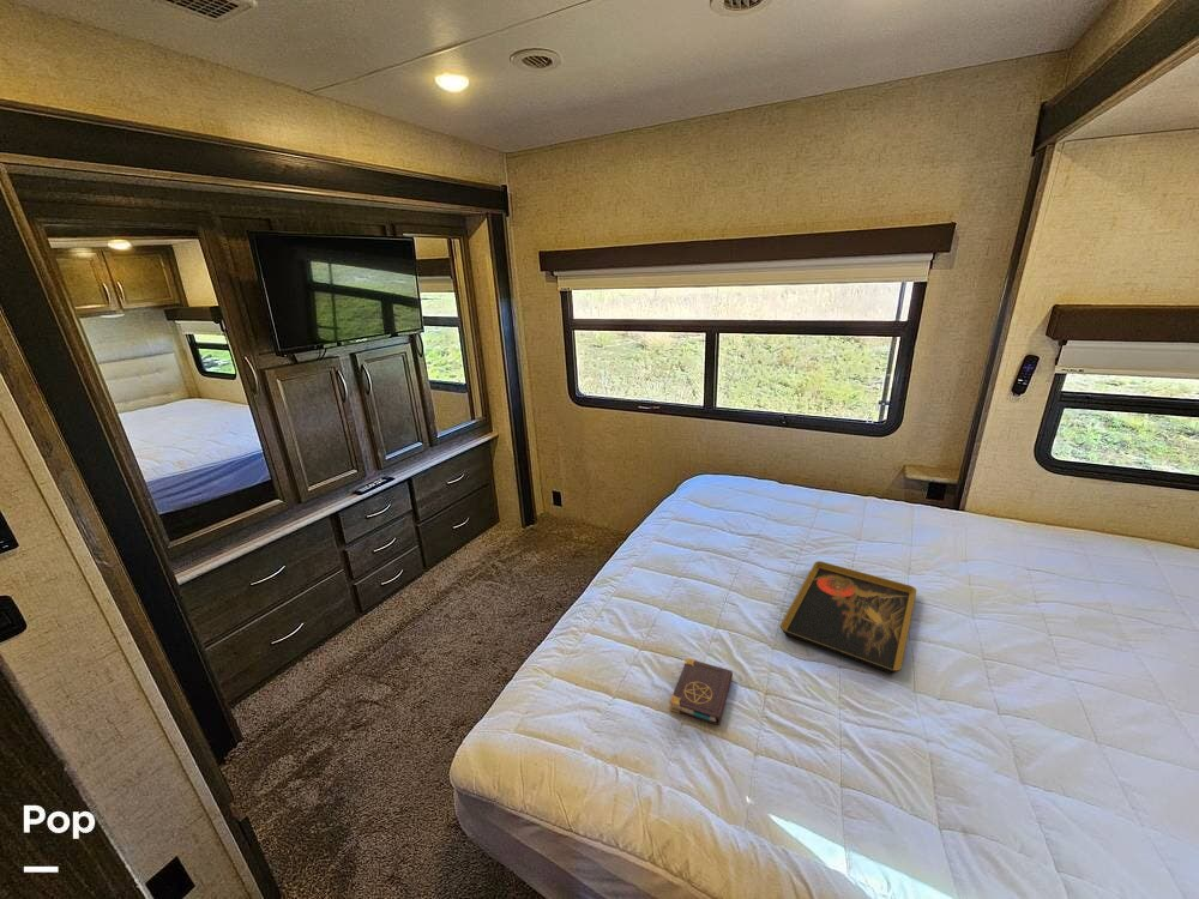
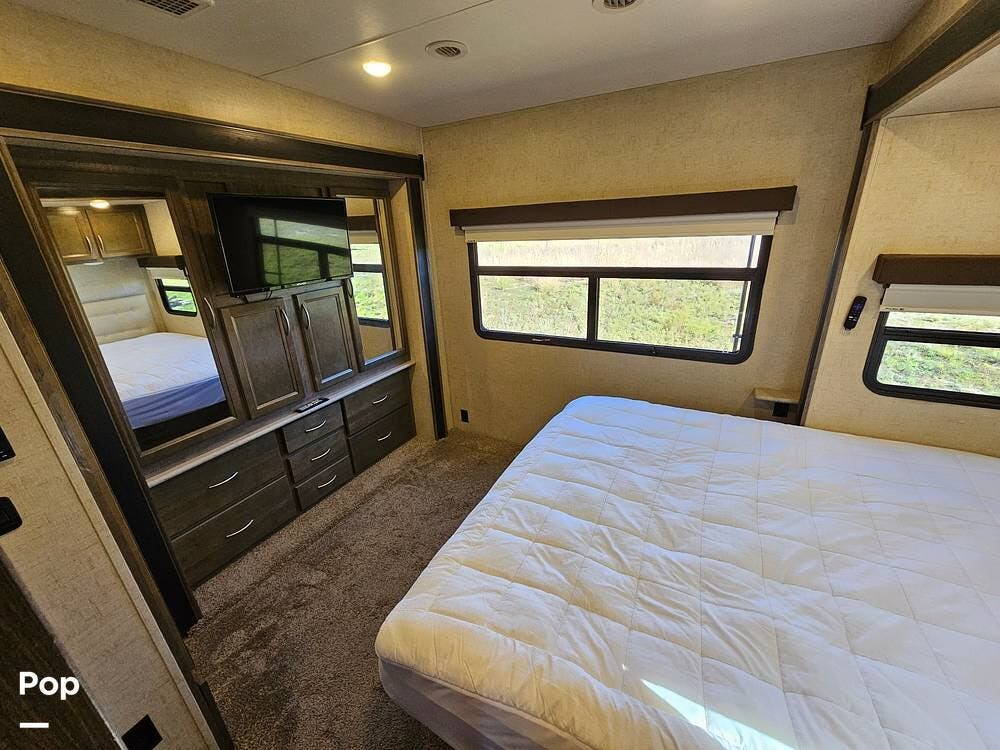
- decorative tray [779,560,917,675]
- book [668,657,734,726]
